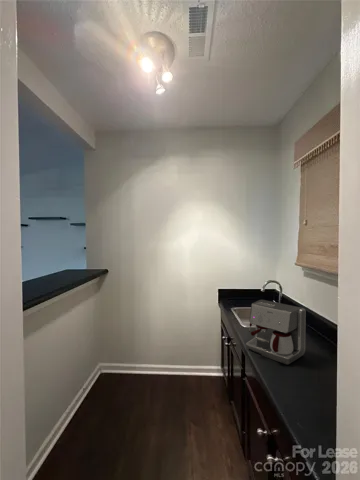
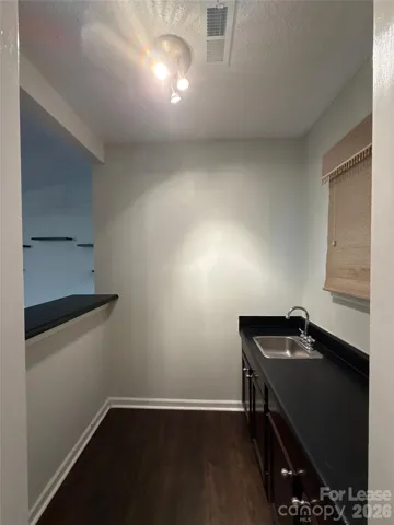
- coffee maker [245,299,307,366]
